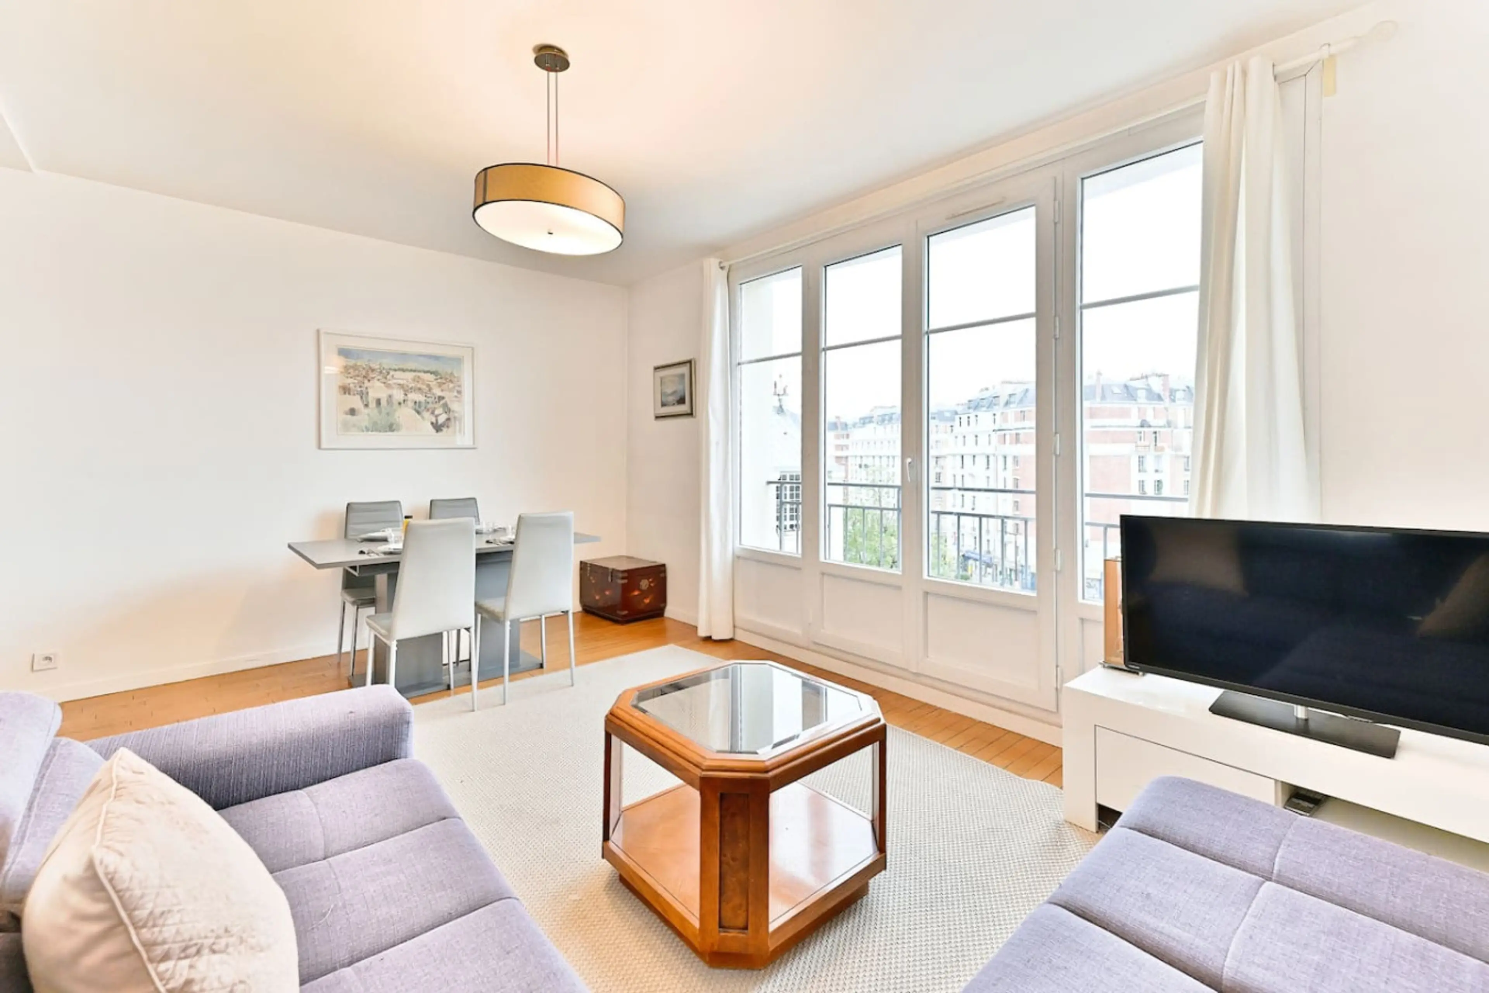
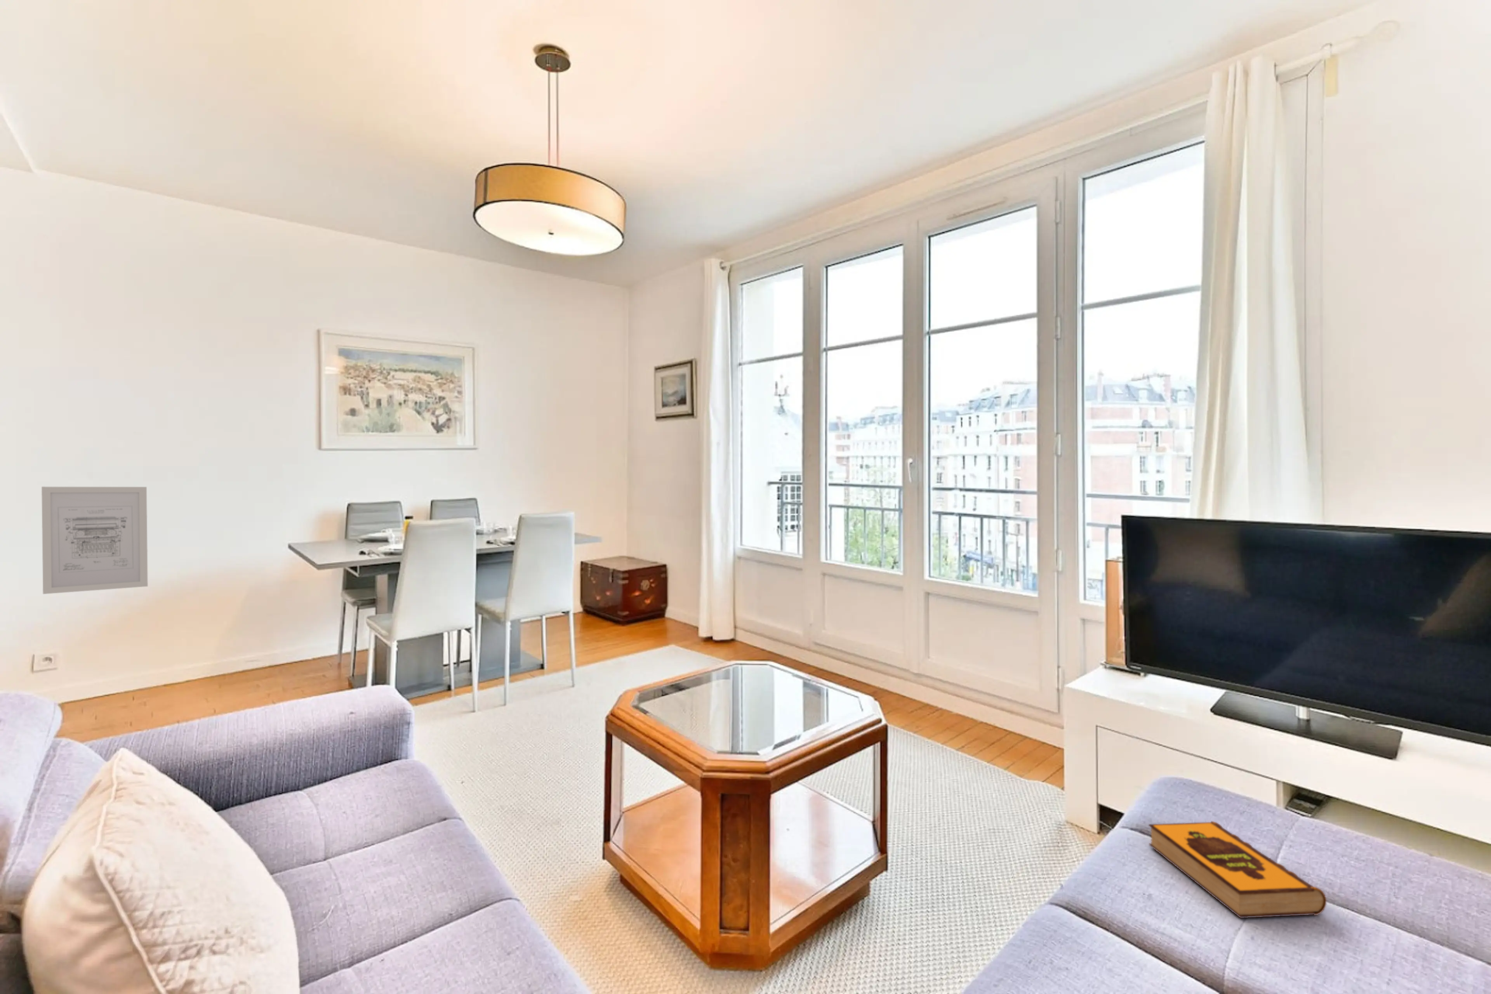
+ hardback book [1148,821,1327,919]
+ wall art [41,486,149,595]
